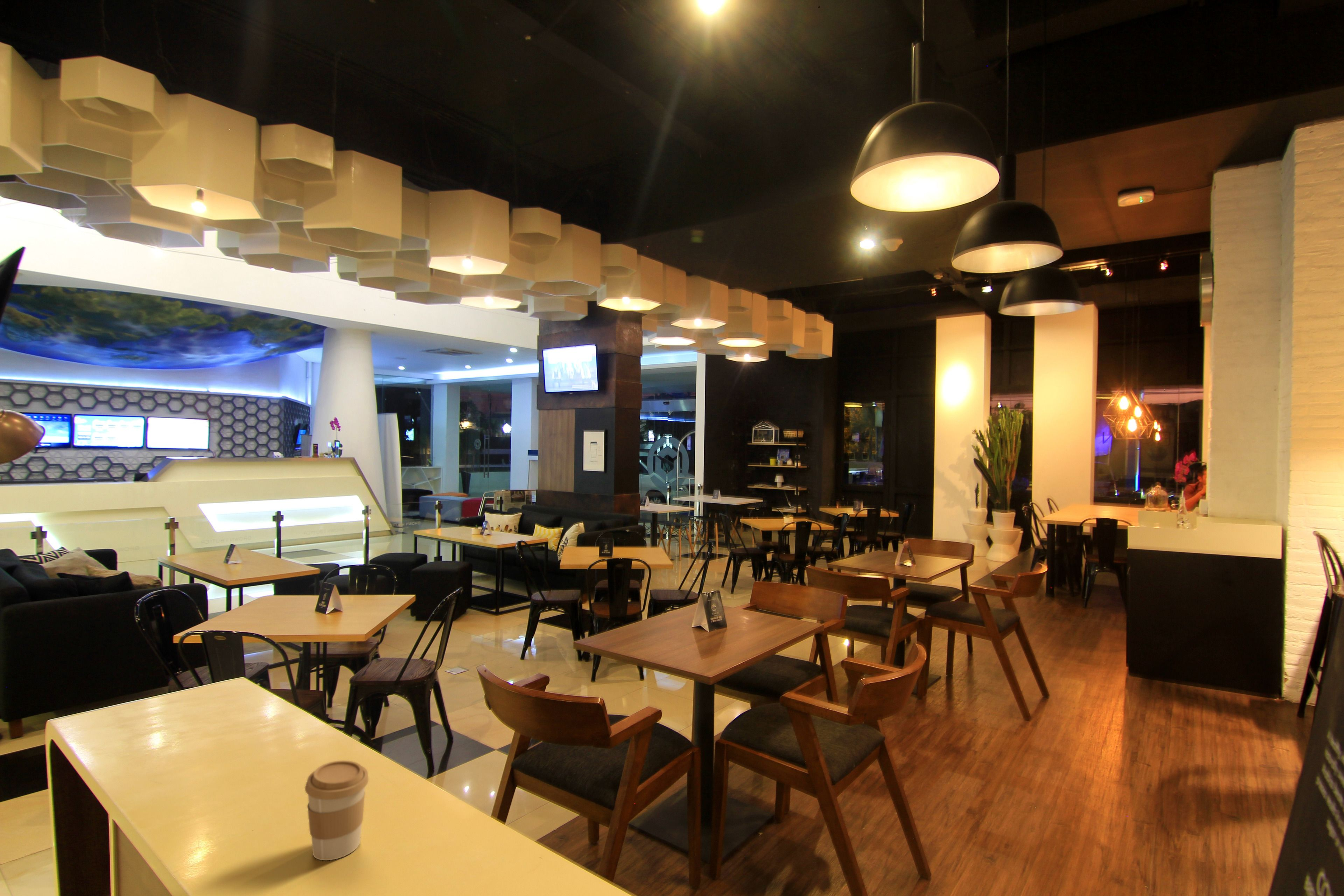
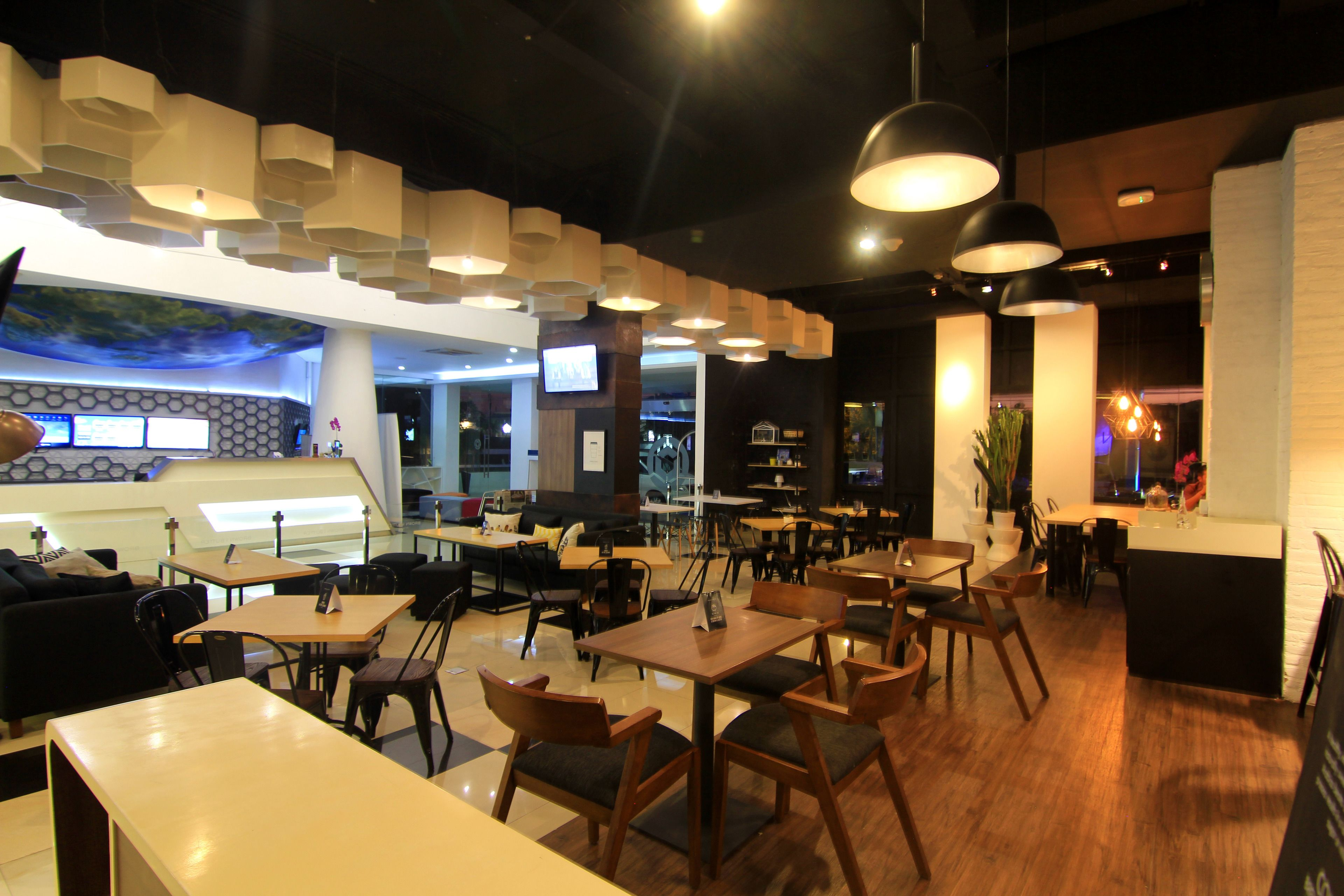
- coffee cup [304,760,369,861]
